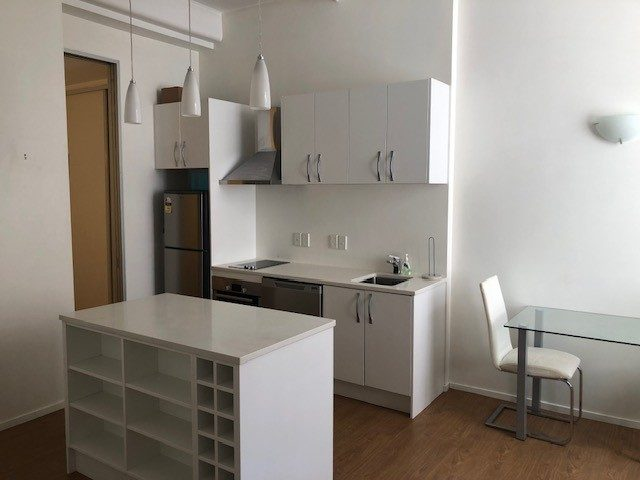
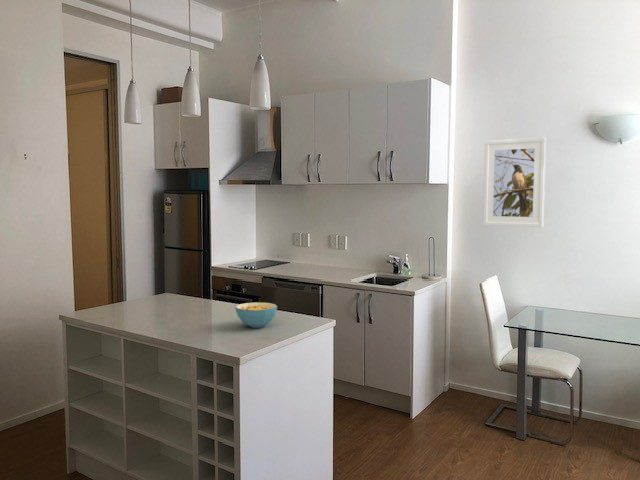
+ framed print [482,137,547,228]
+ cereal bowl [234,301,278,329]
